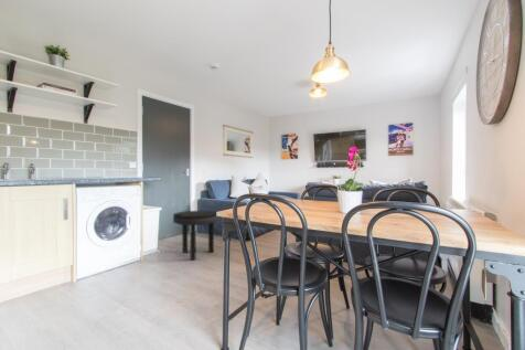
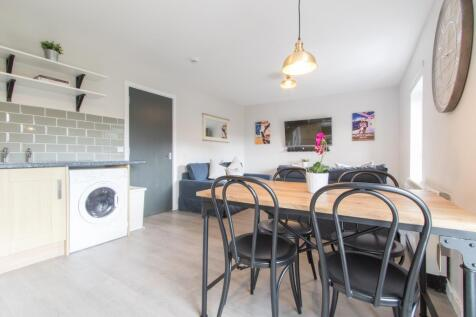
- side table [172,210,222,261]
